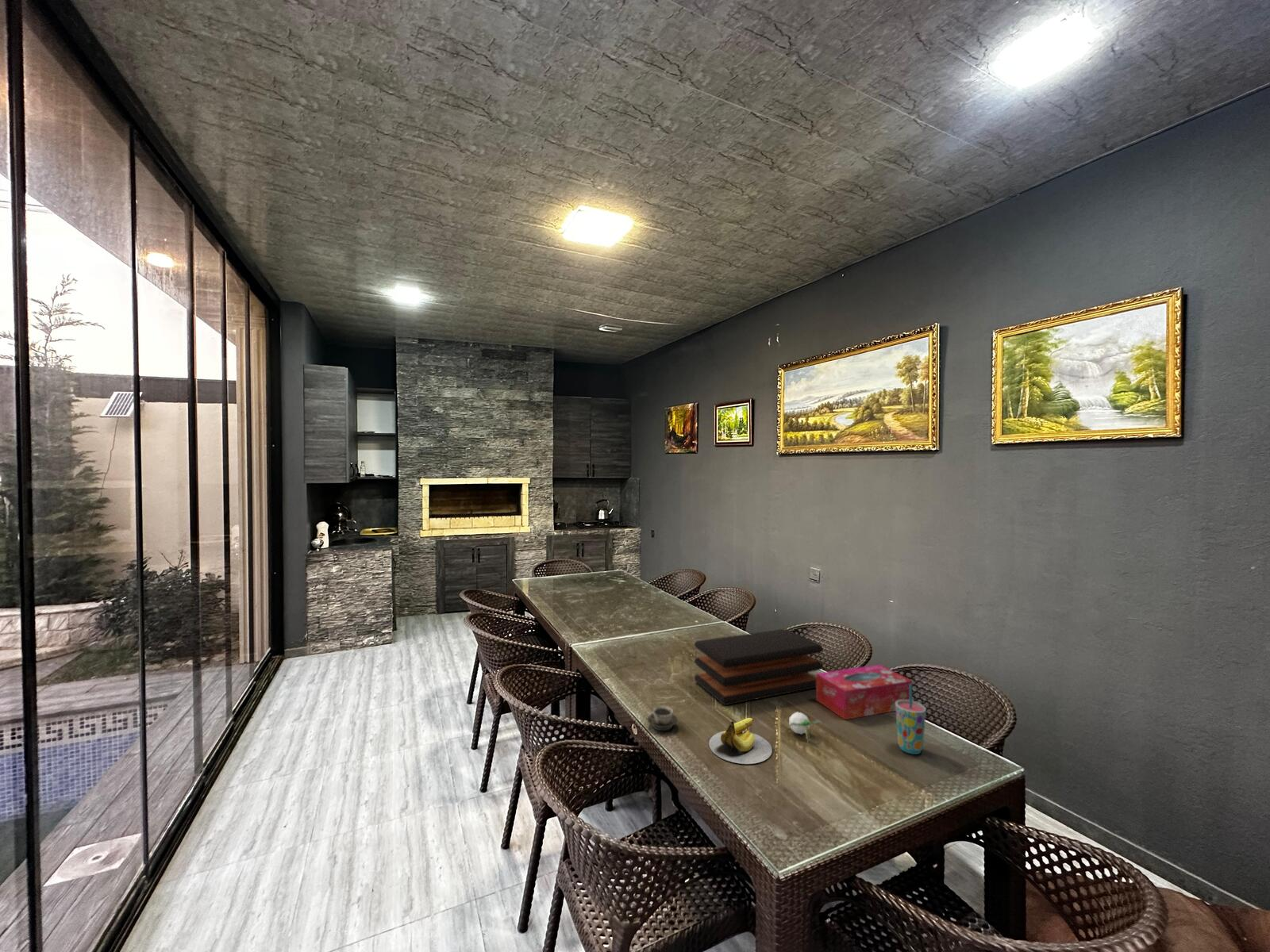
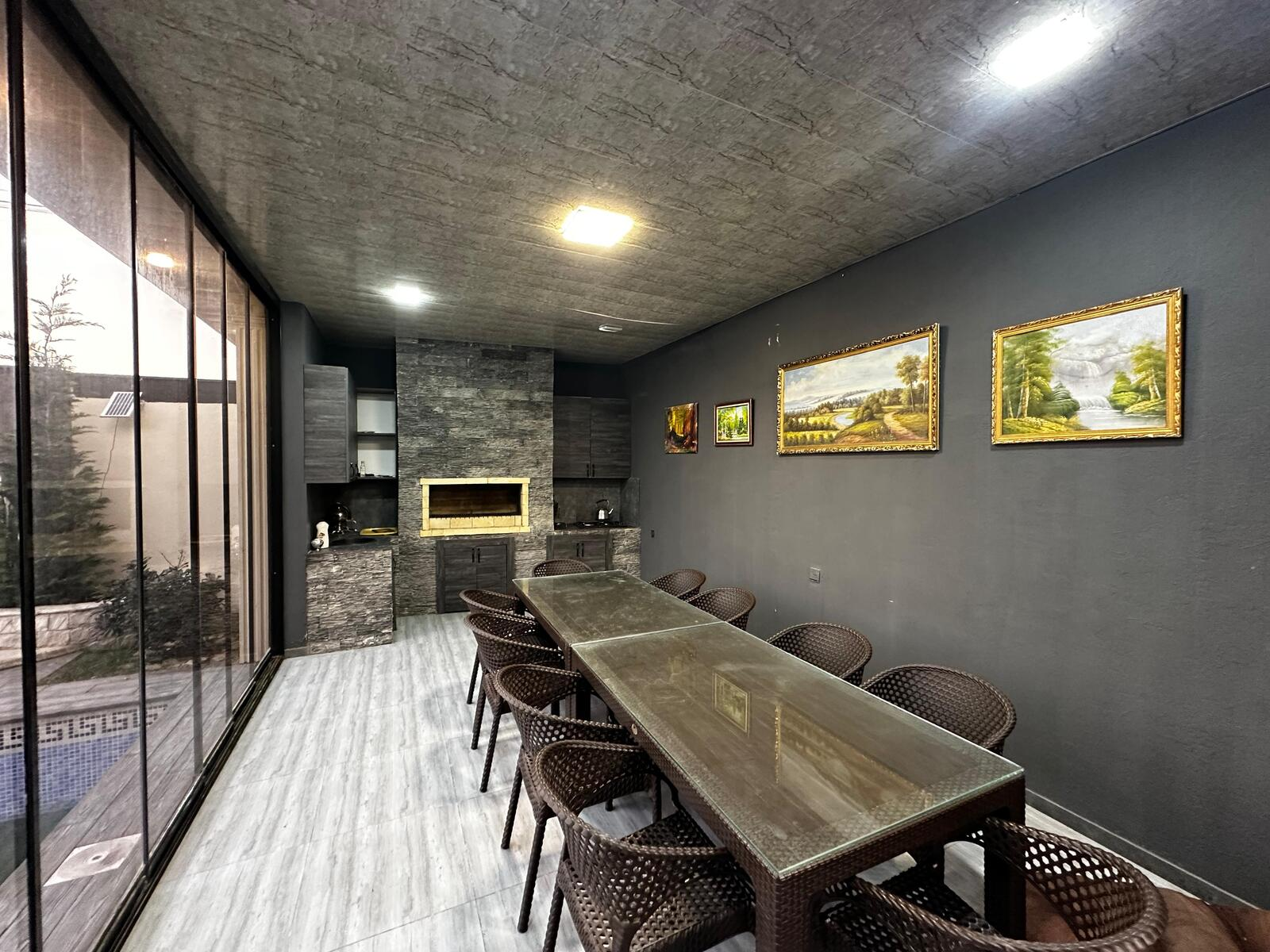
- banana [708,717,773,765]
- cutting board [693,628,824,706]
- cup [647,705,679,731]
- cup [895,684,927,755]
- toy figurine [788,711,824,743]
- tissue box [815,664,913,720]
